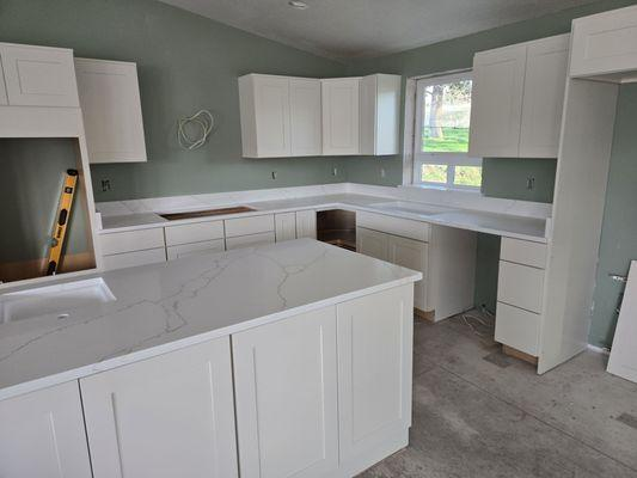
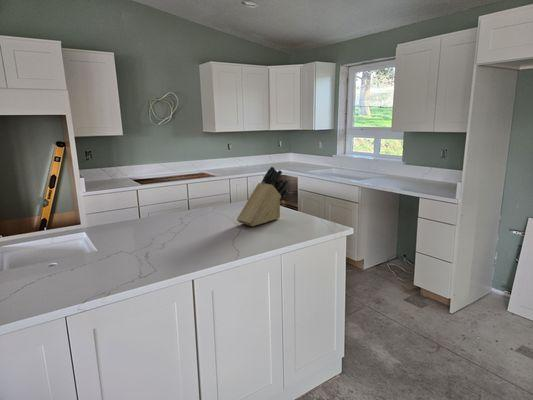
+ knife block [236,166,290,227]
